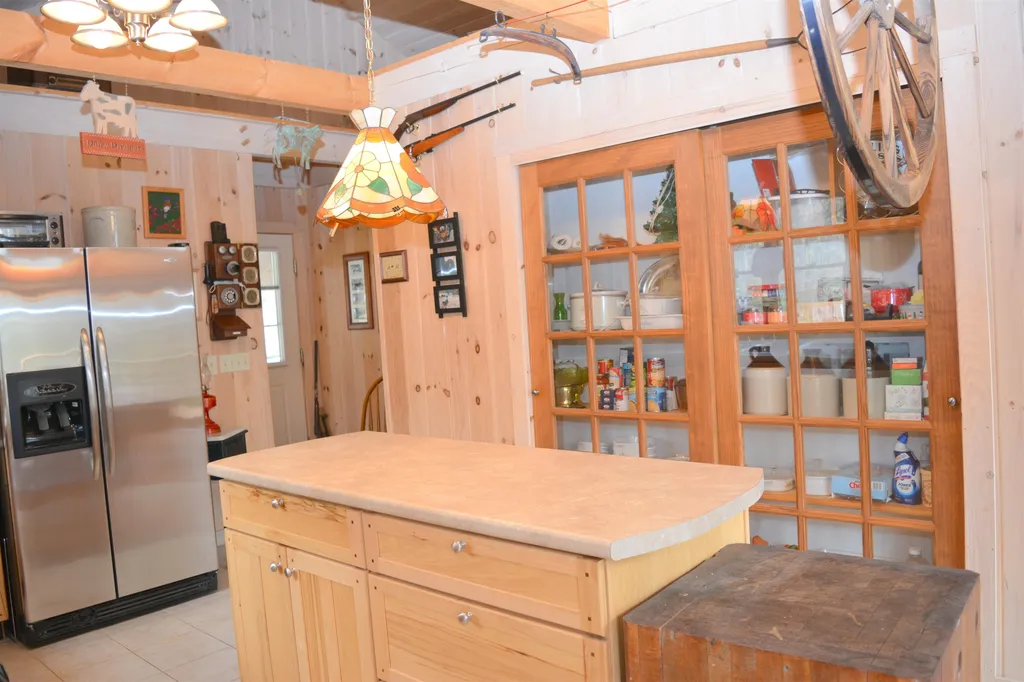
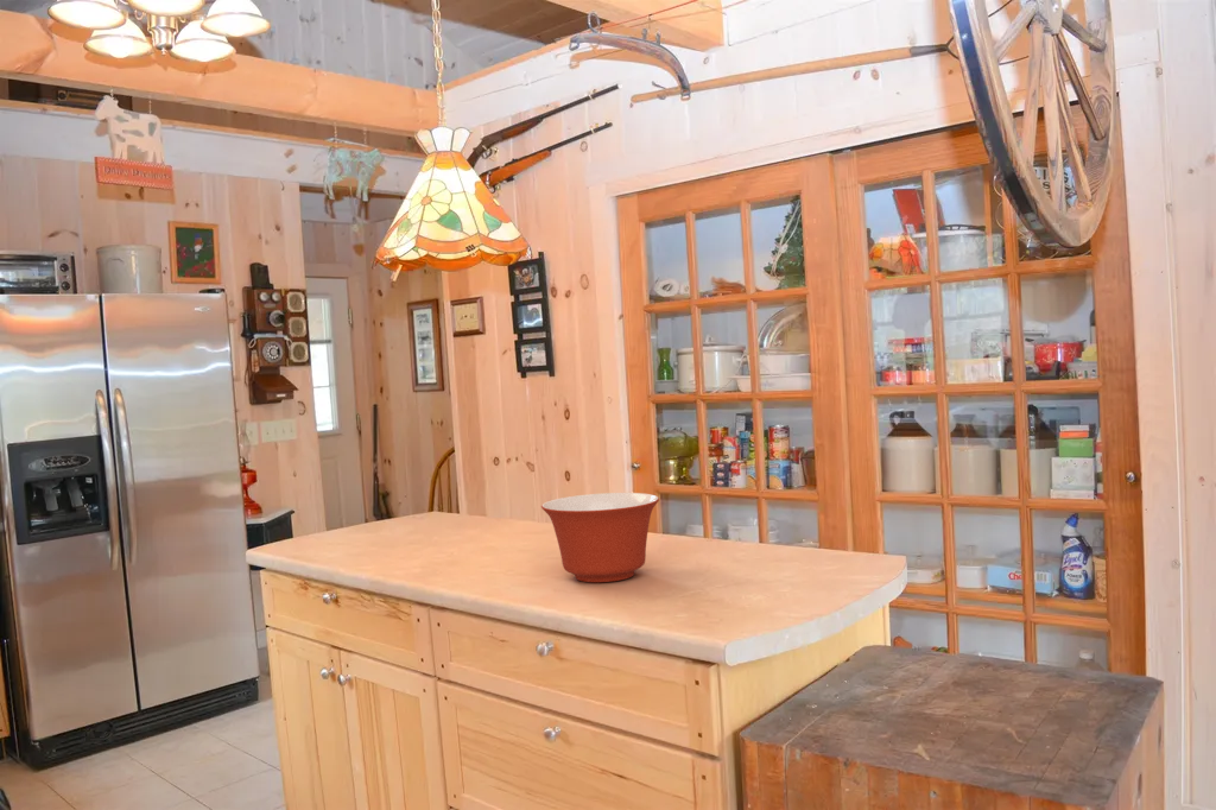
+ mixing bowl [540,492,660,583]
